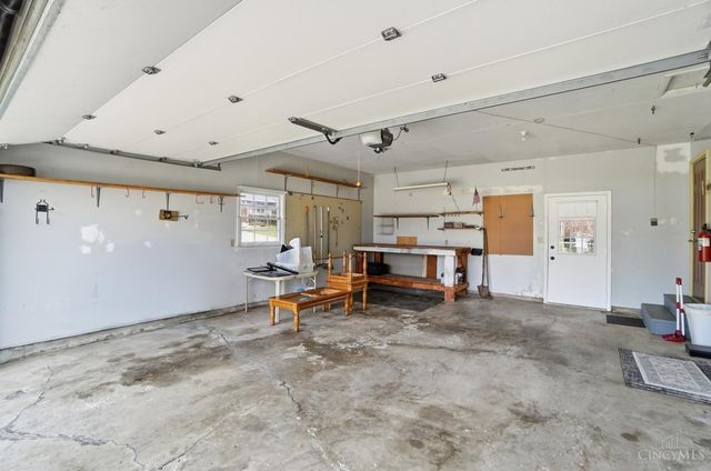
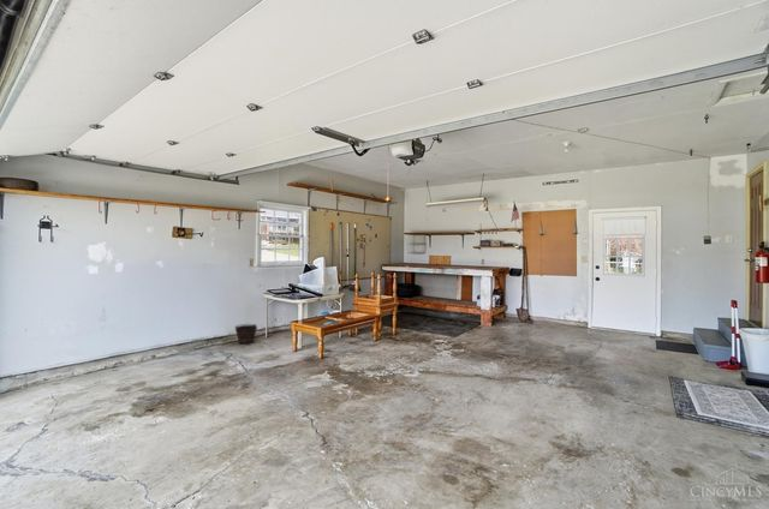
+ bucket [234,323,258,346]
